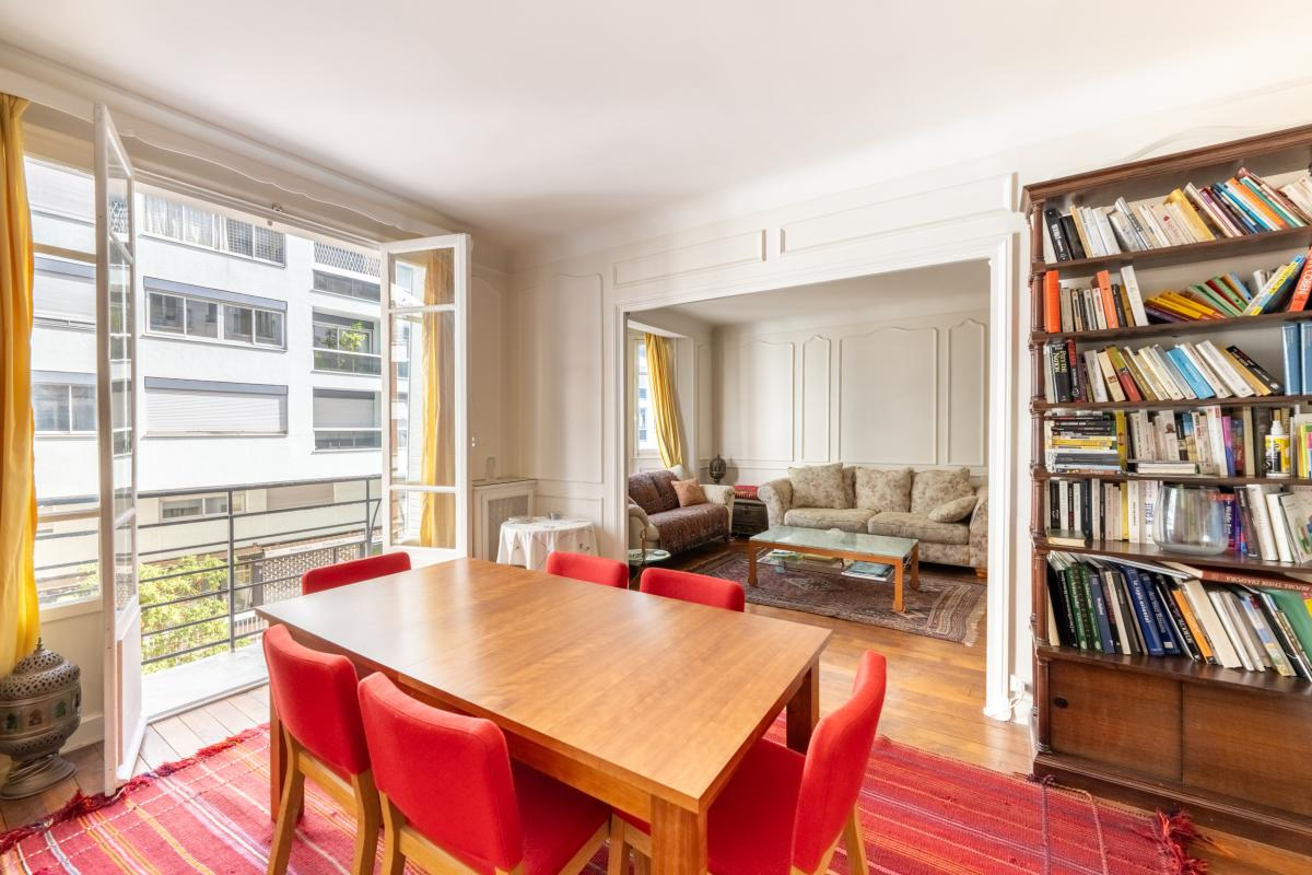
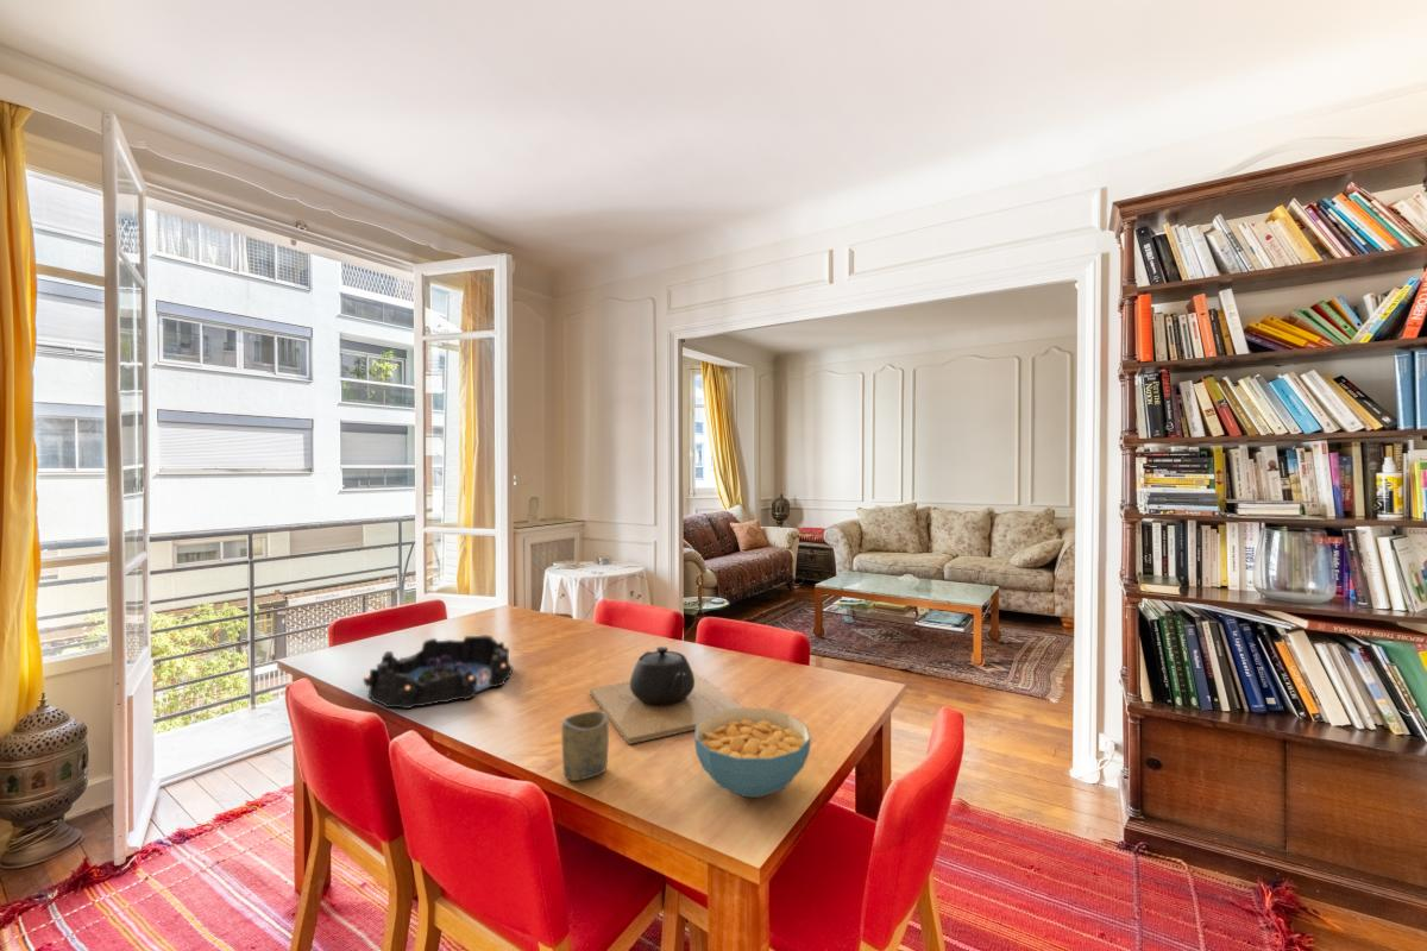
+ cereal bowl [693,707,812,799]
+ teapot [589,645,744,745]
+ cup [560,710,610,782]
+ decorative bowl [363,634,514,710]
